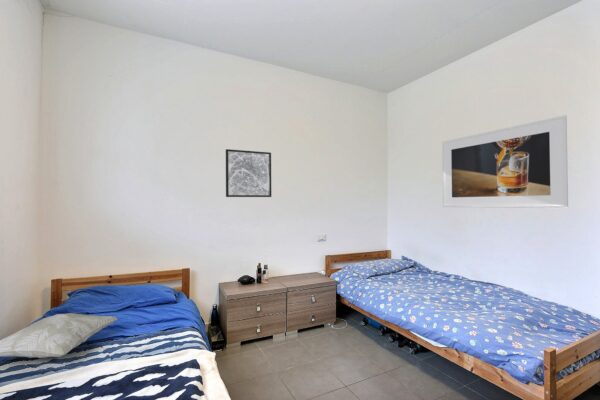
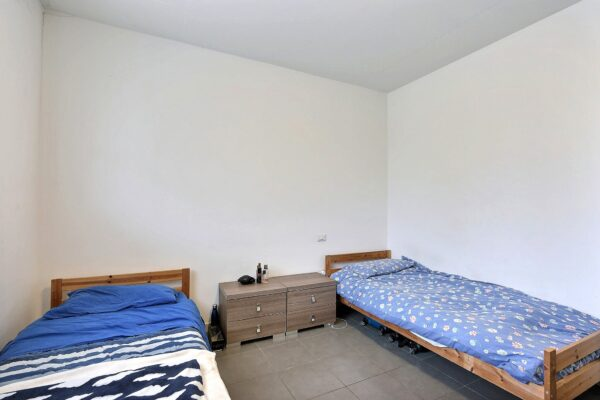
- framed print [441,114,569,209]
- decorative pillow [0,312,119,359]
- wall art [225,148,272,198]
